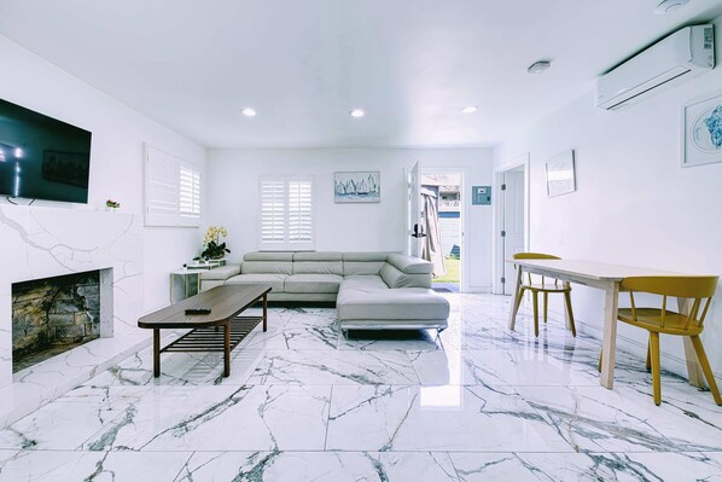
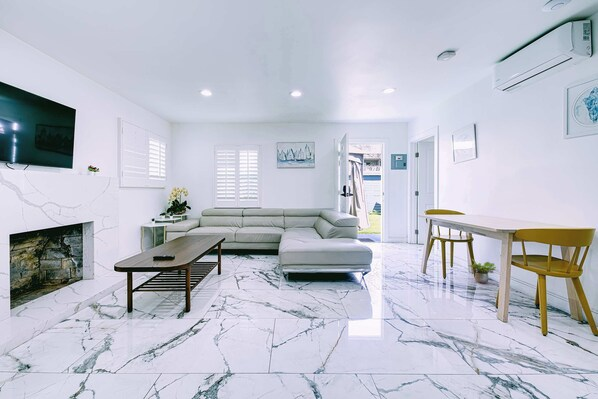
+ potted plant [467,258,500,284]
